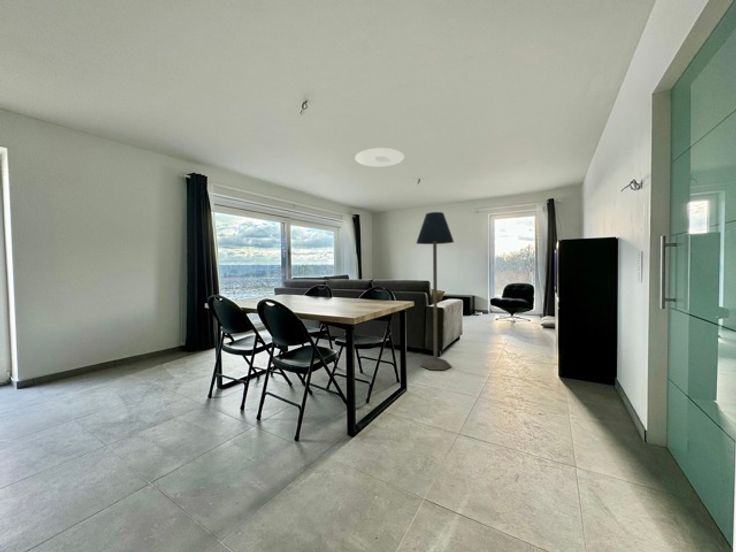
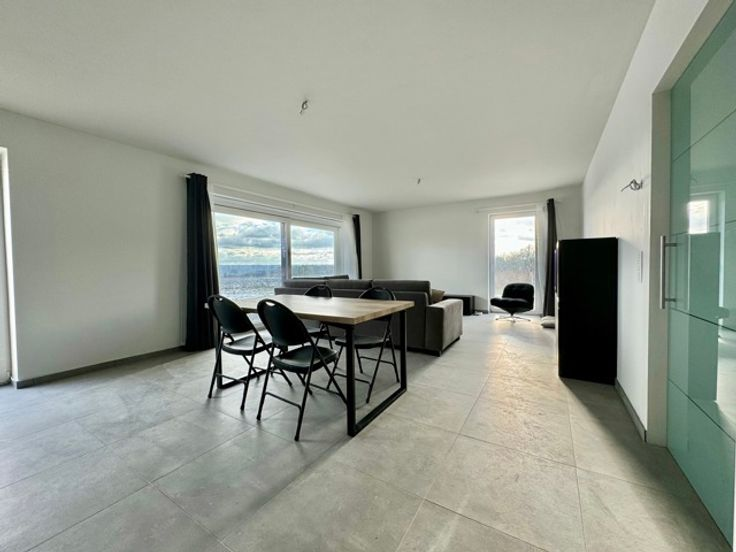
- floor lamp [415,211,455,371]
- ceiling light [354,147,405,168]
